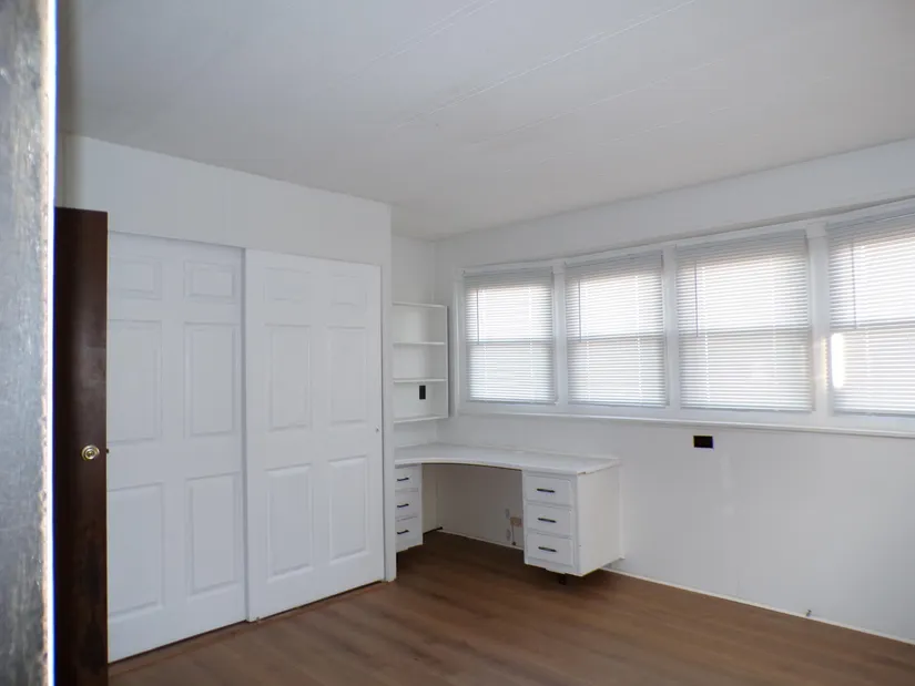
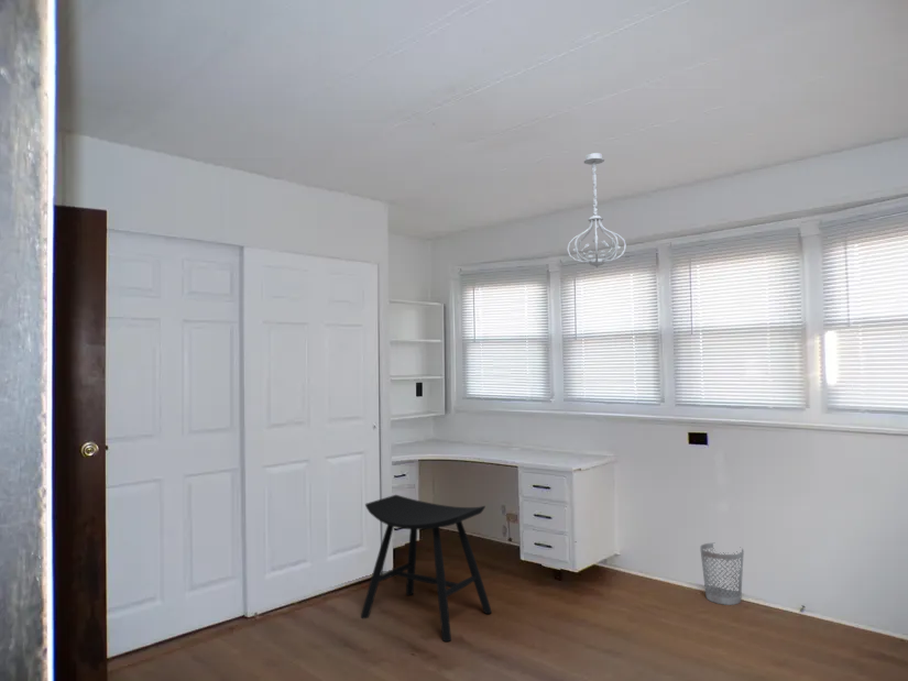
+ wastebasket [699,542,745,606]
+ ceiling light fixture [566,152,627,268]
+ stool [360,494,493,642]
